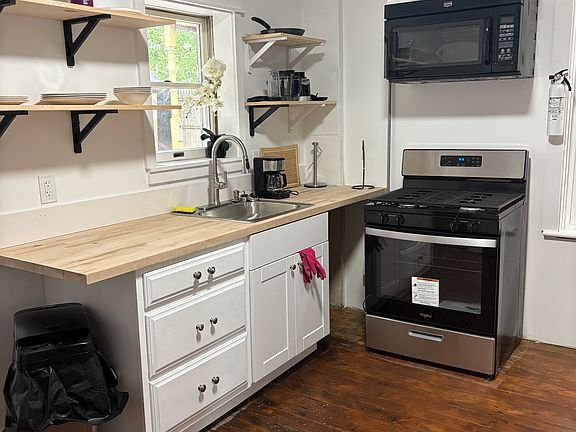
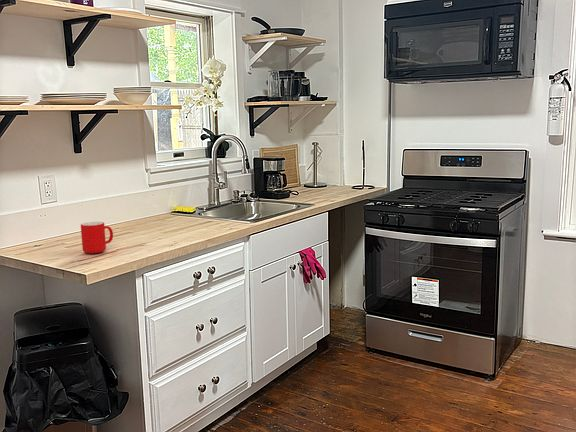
+ cup [80,221,114,255]
